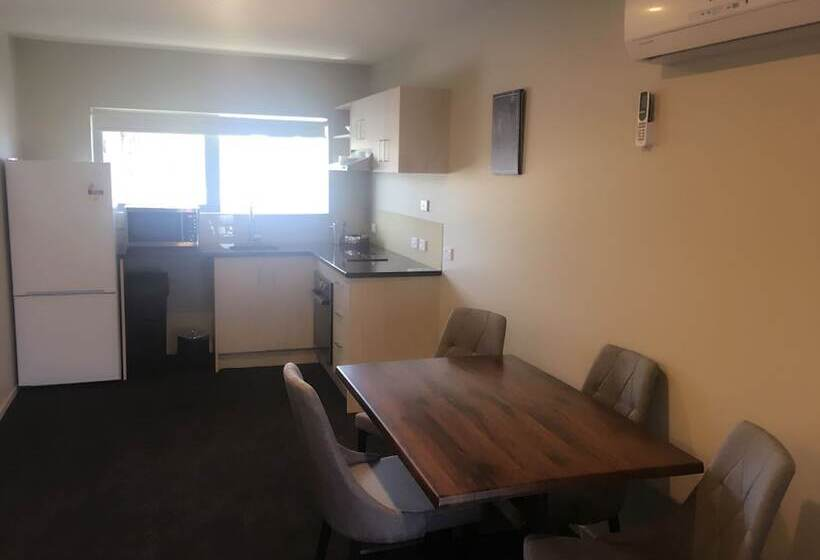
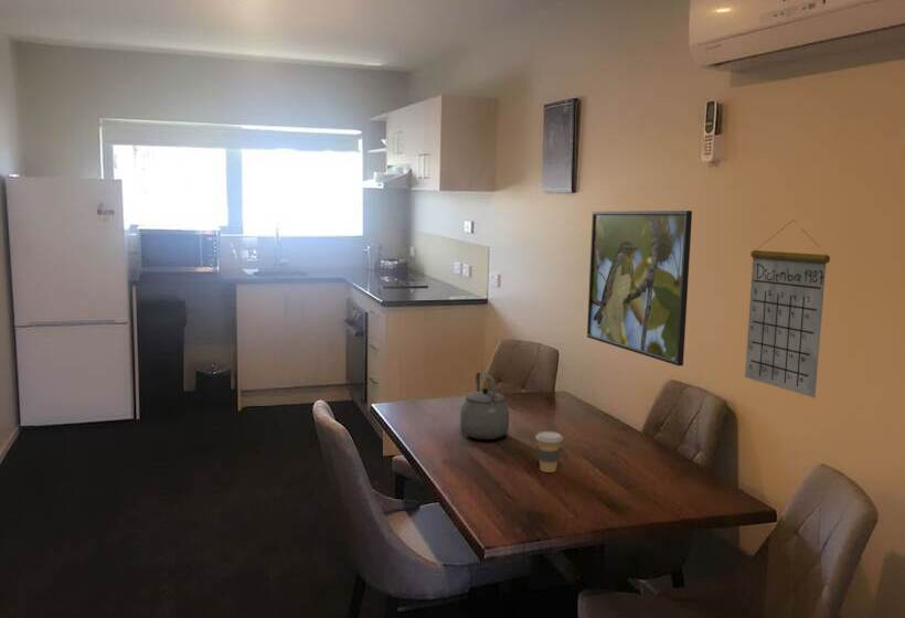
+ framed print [586,210,693,367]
+ calendar [744,219,831,398]
+ tea kettle [459,372,510,440]
+ coffee cup [534,430,564,473]
